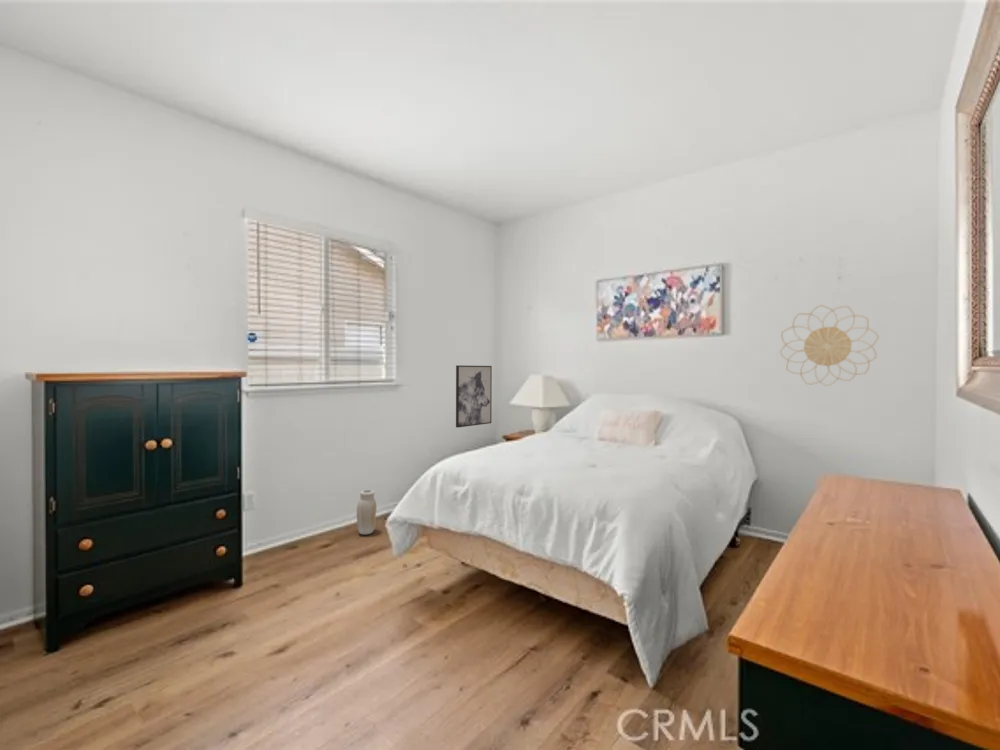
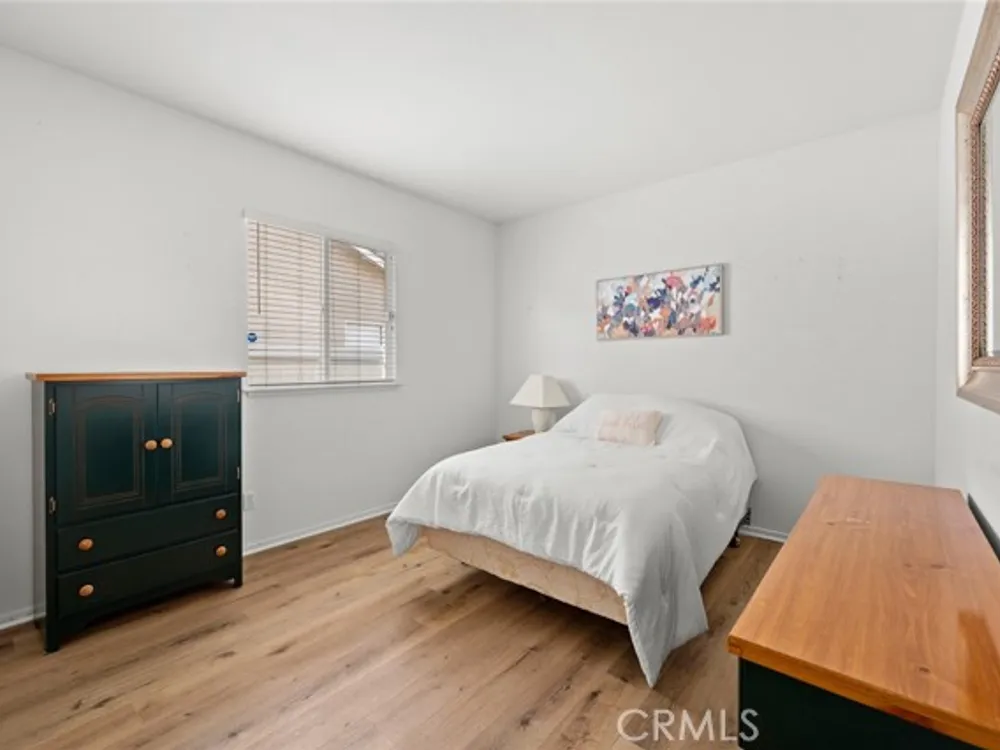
- wall art [455,364,493,429]
- decorative wall piece [779,304,880,387]
- vase [356,489,377,535]
